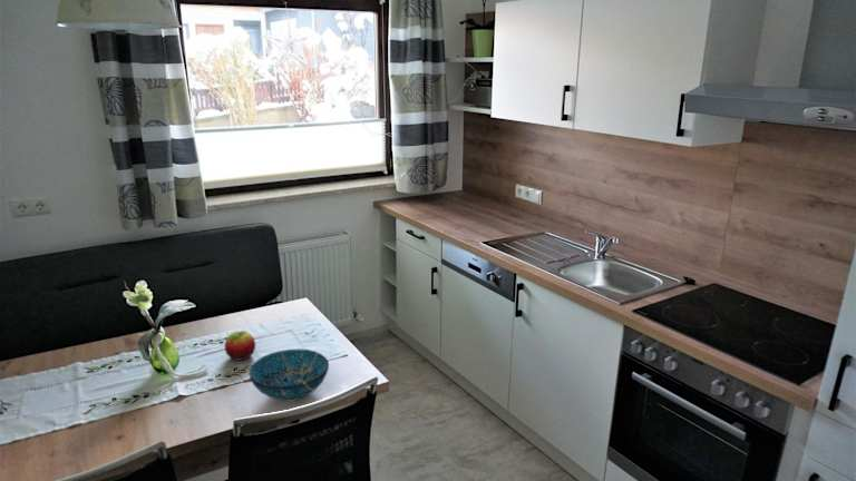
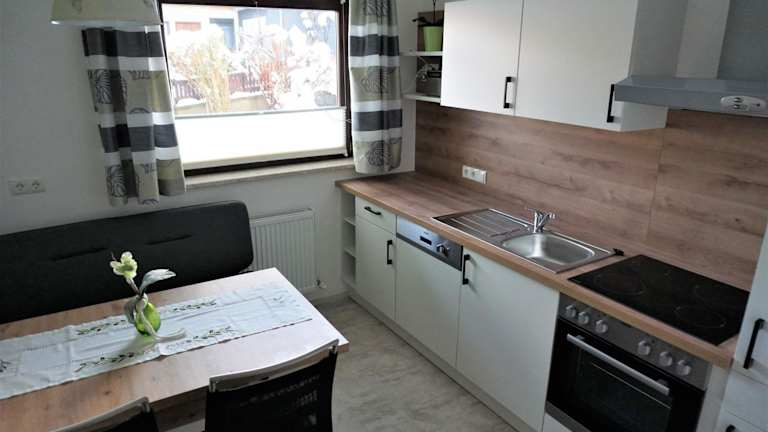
- fruit [224,330,256,362]
- decorative bowl [247,349,330,403]
